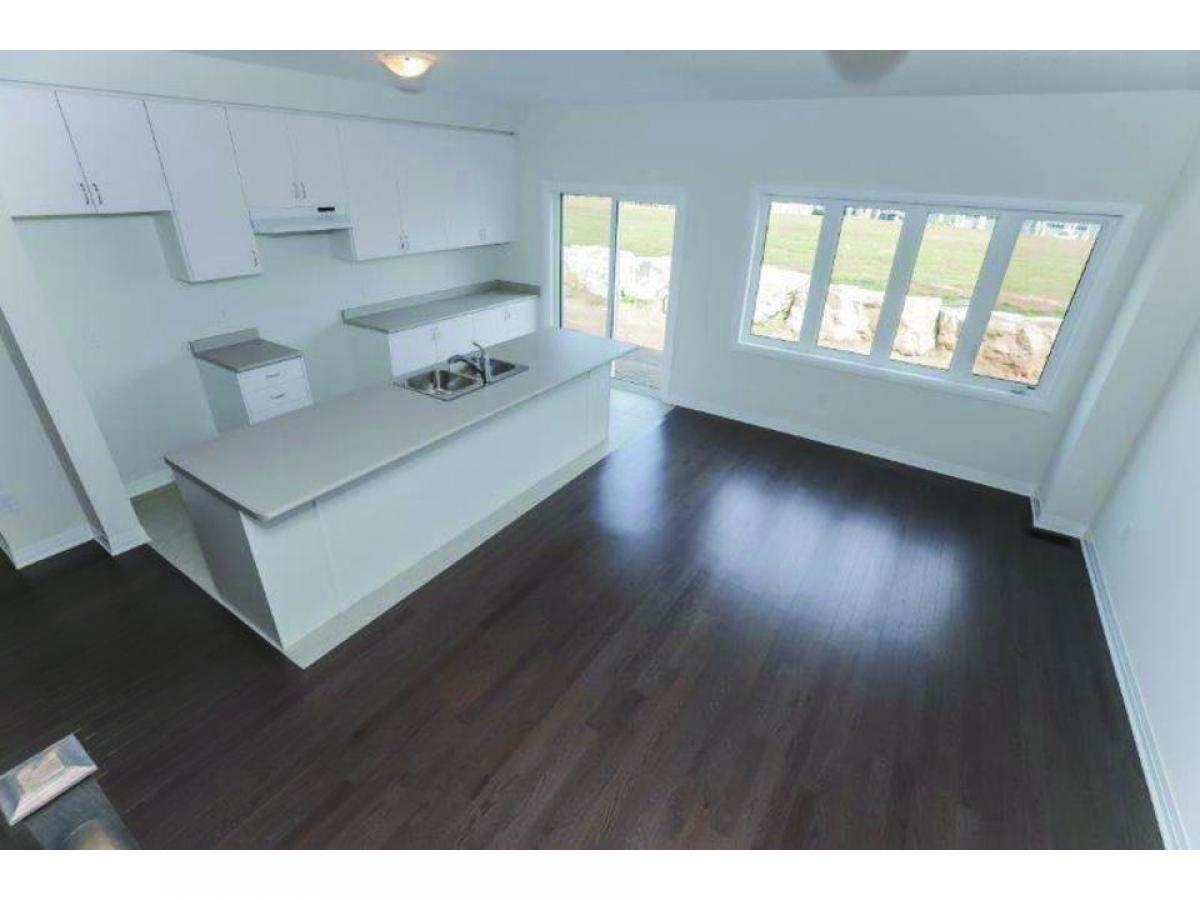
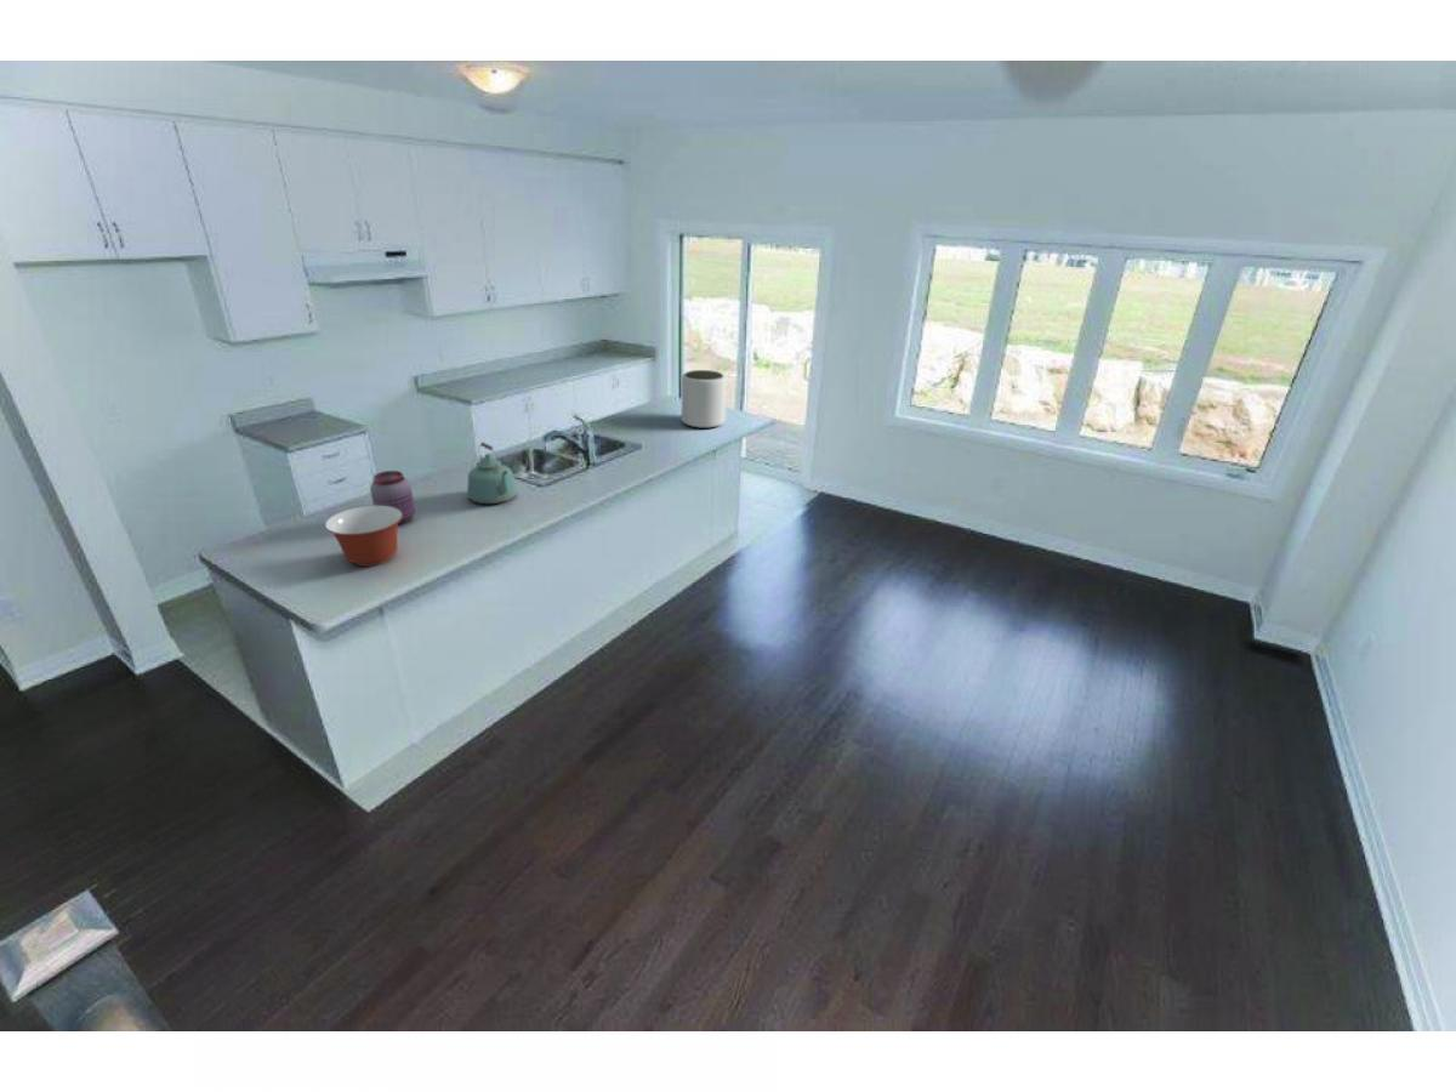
+ mixing bowl [324,505,403,568]
+ jar [369,470,416,525]
+ kettle [466,440,518,505]
+ plant pot [681,369,728,430]
